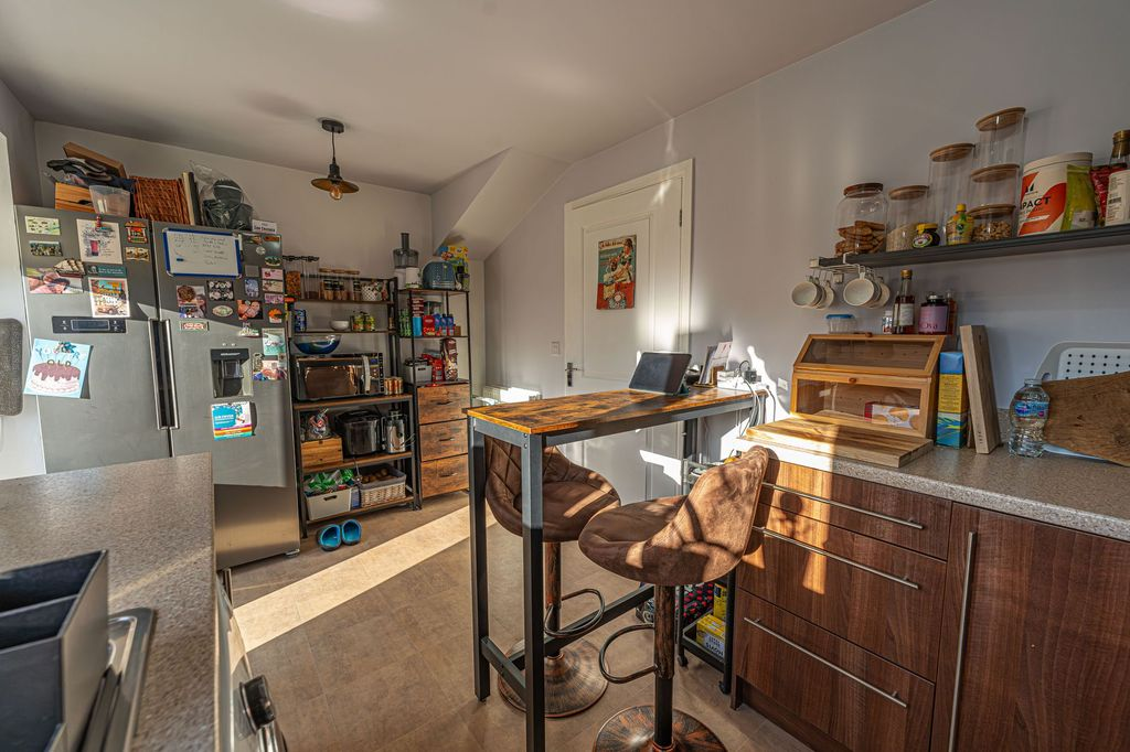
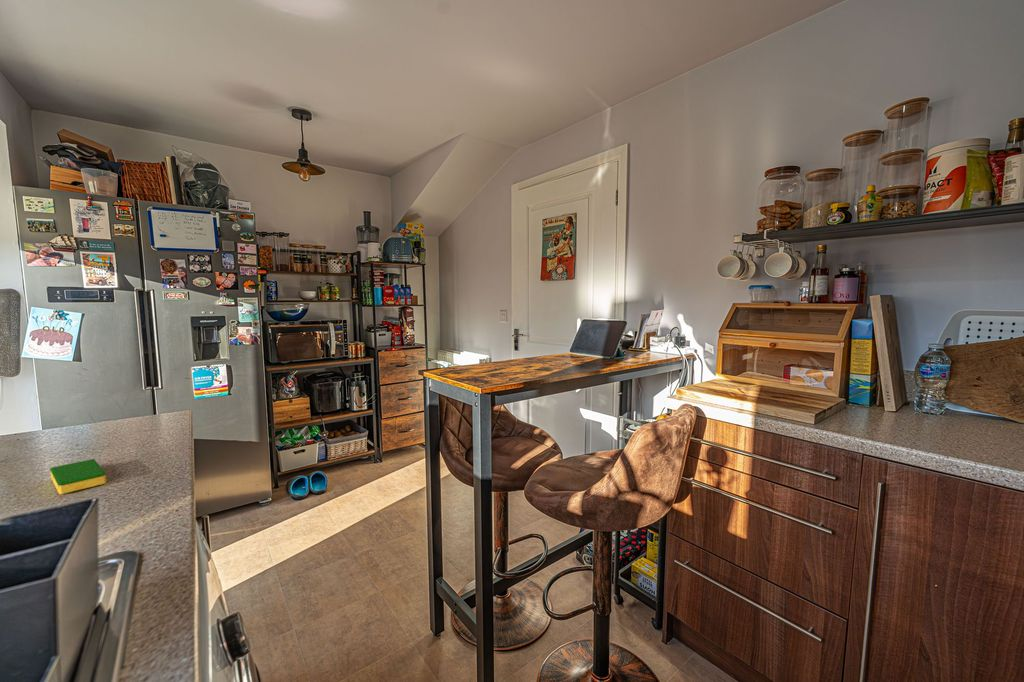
+ dish sponge [49,458,107,495]
